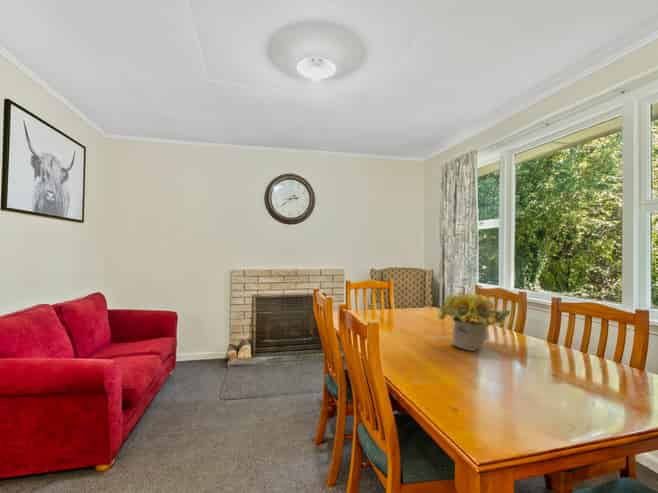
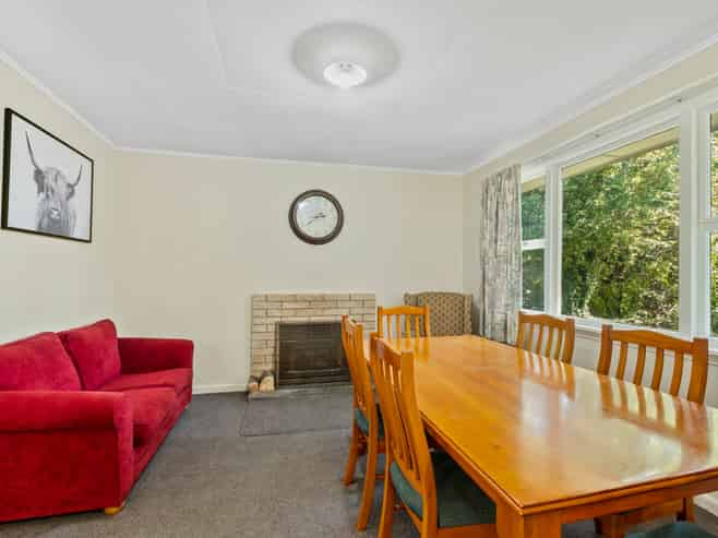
- sunflower [436,292,512,352]
